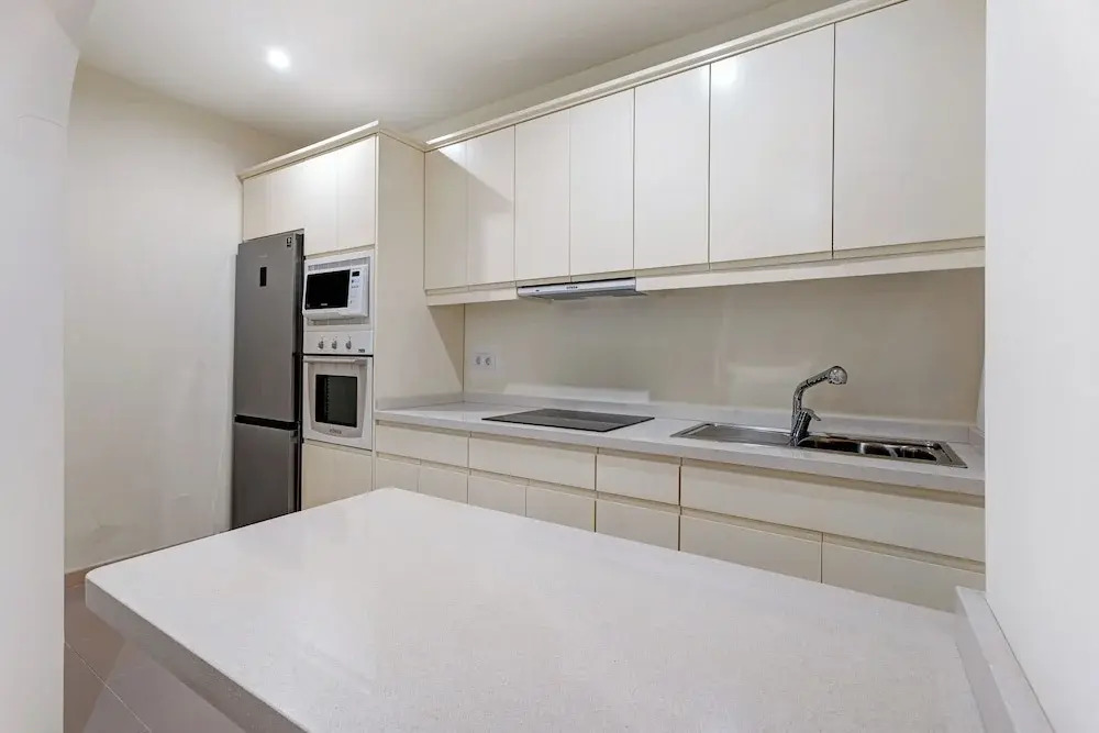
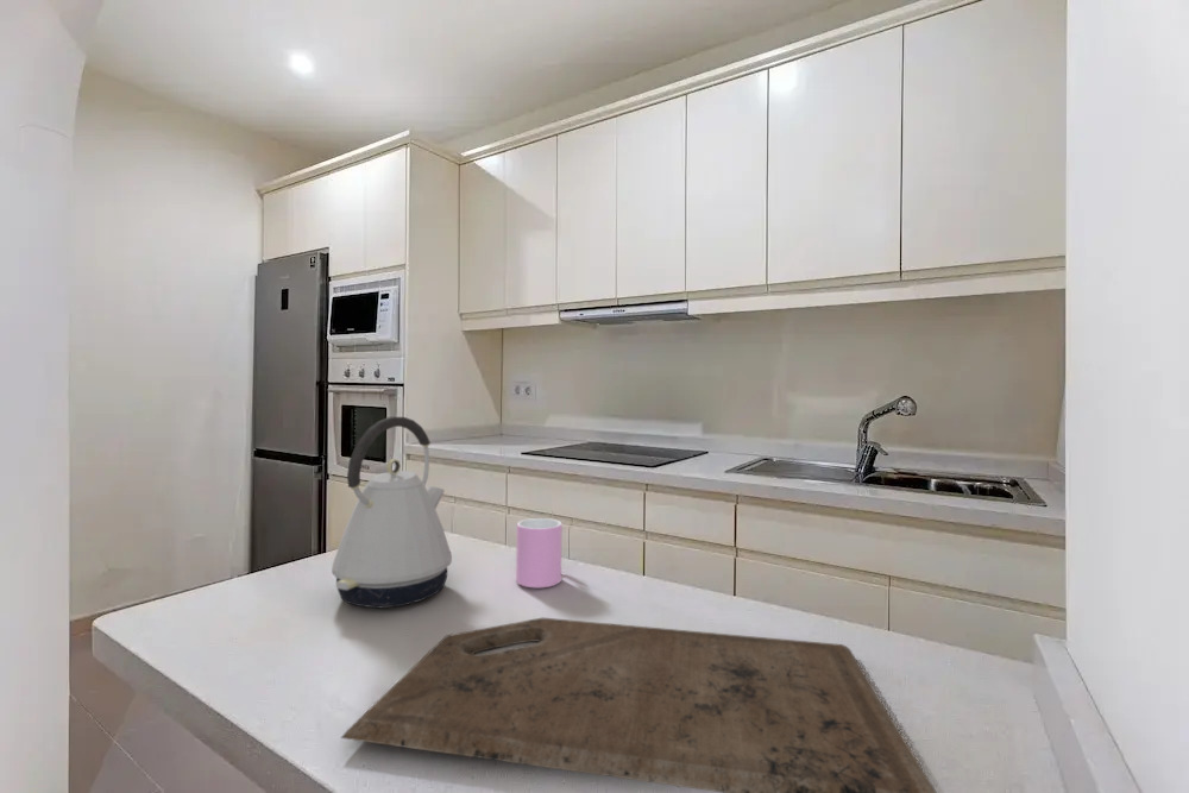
+ kettle [331,416,453,610]
+ cutting board [340,617,938,793]
+ cup [515,517,564,589]
